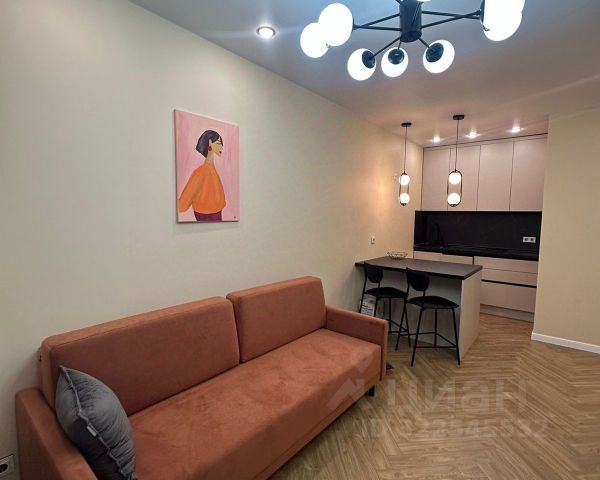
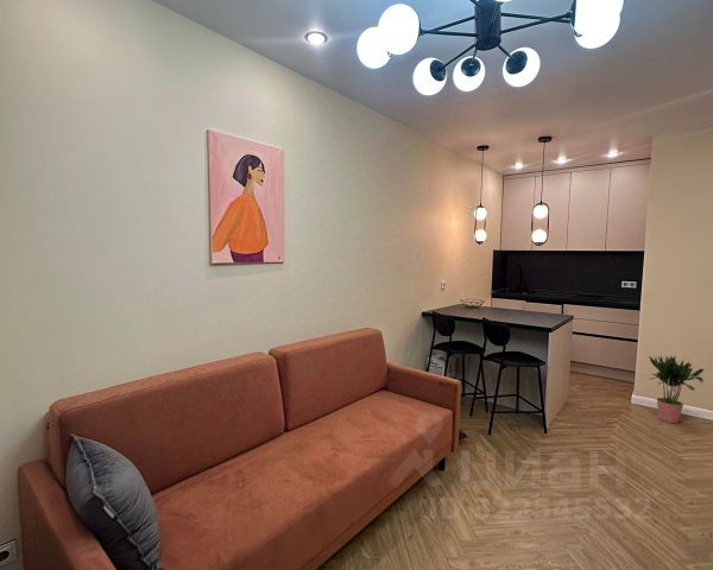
+ potted plant [648,353,705,424]
